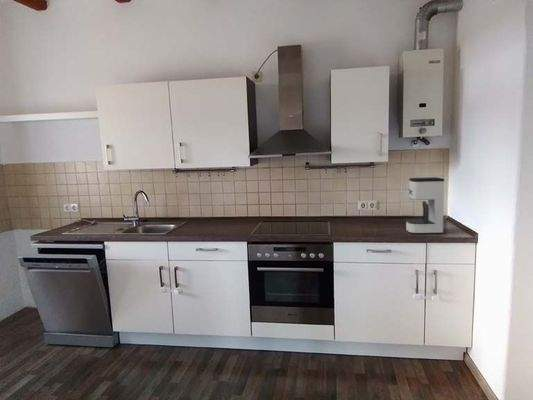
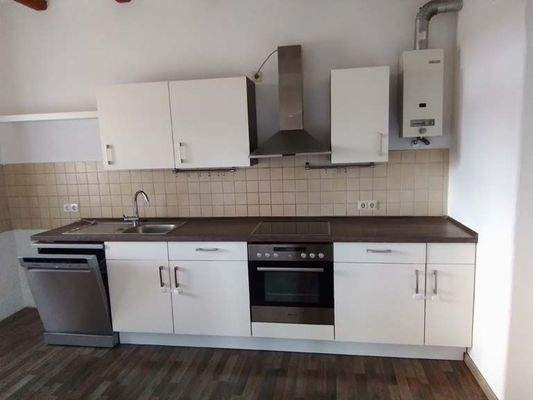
- coffee maker [405,176,445,235]
